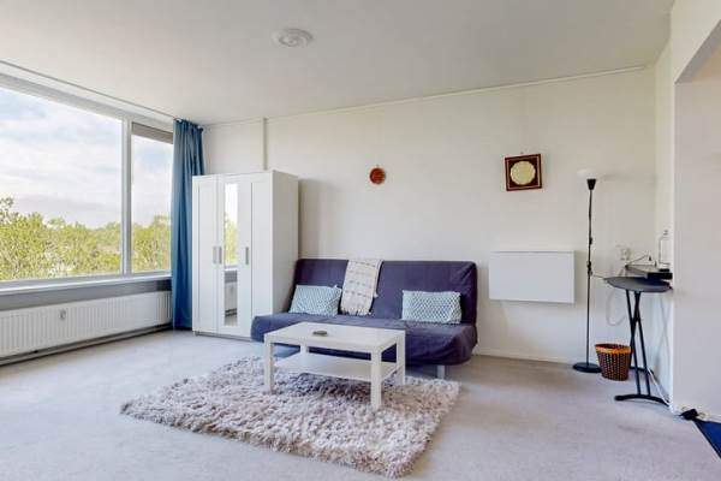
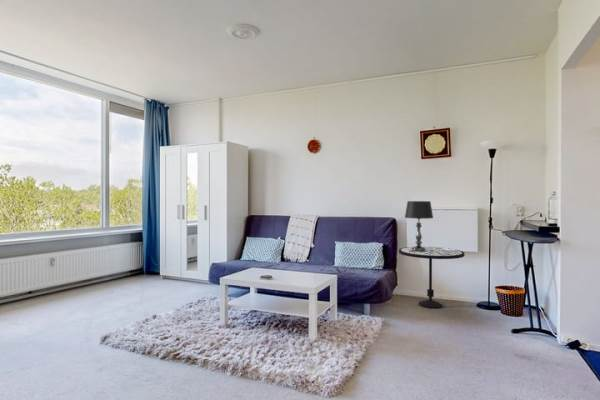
+ table lamp [404,200,434,252]
+ side table [398,246,466,310]
